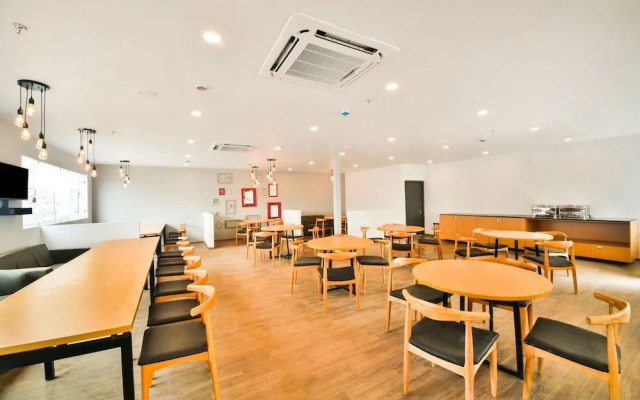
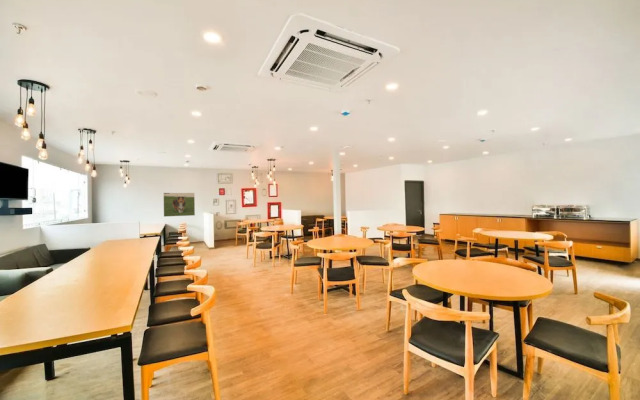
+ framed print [163,192,196,218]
